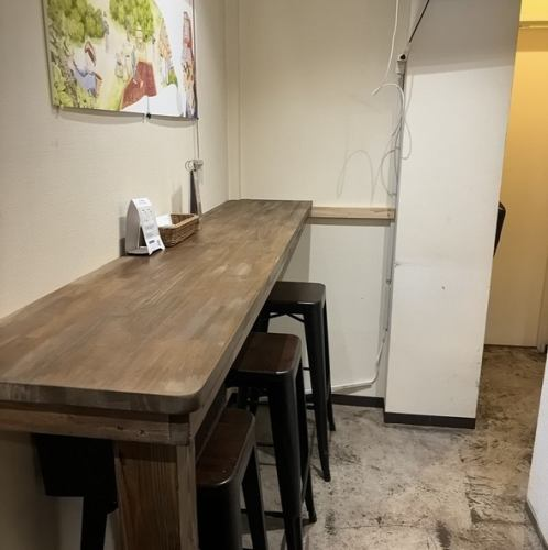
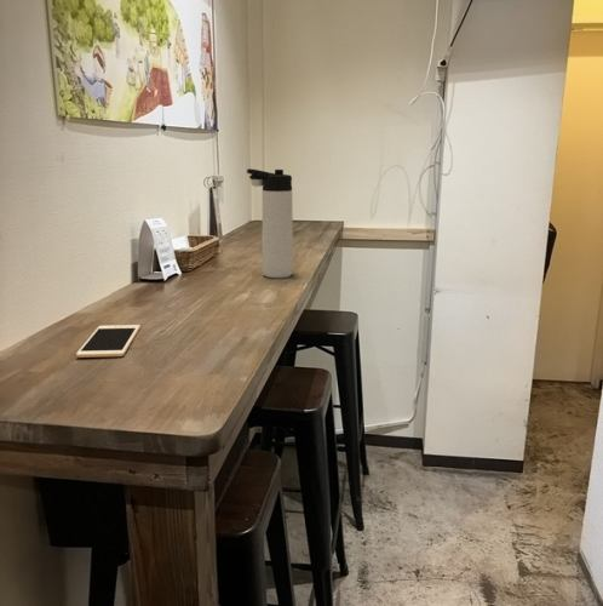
+ cell phone [75,324,142,359]
+ thermos bottle [246,167,294,279]
